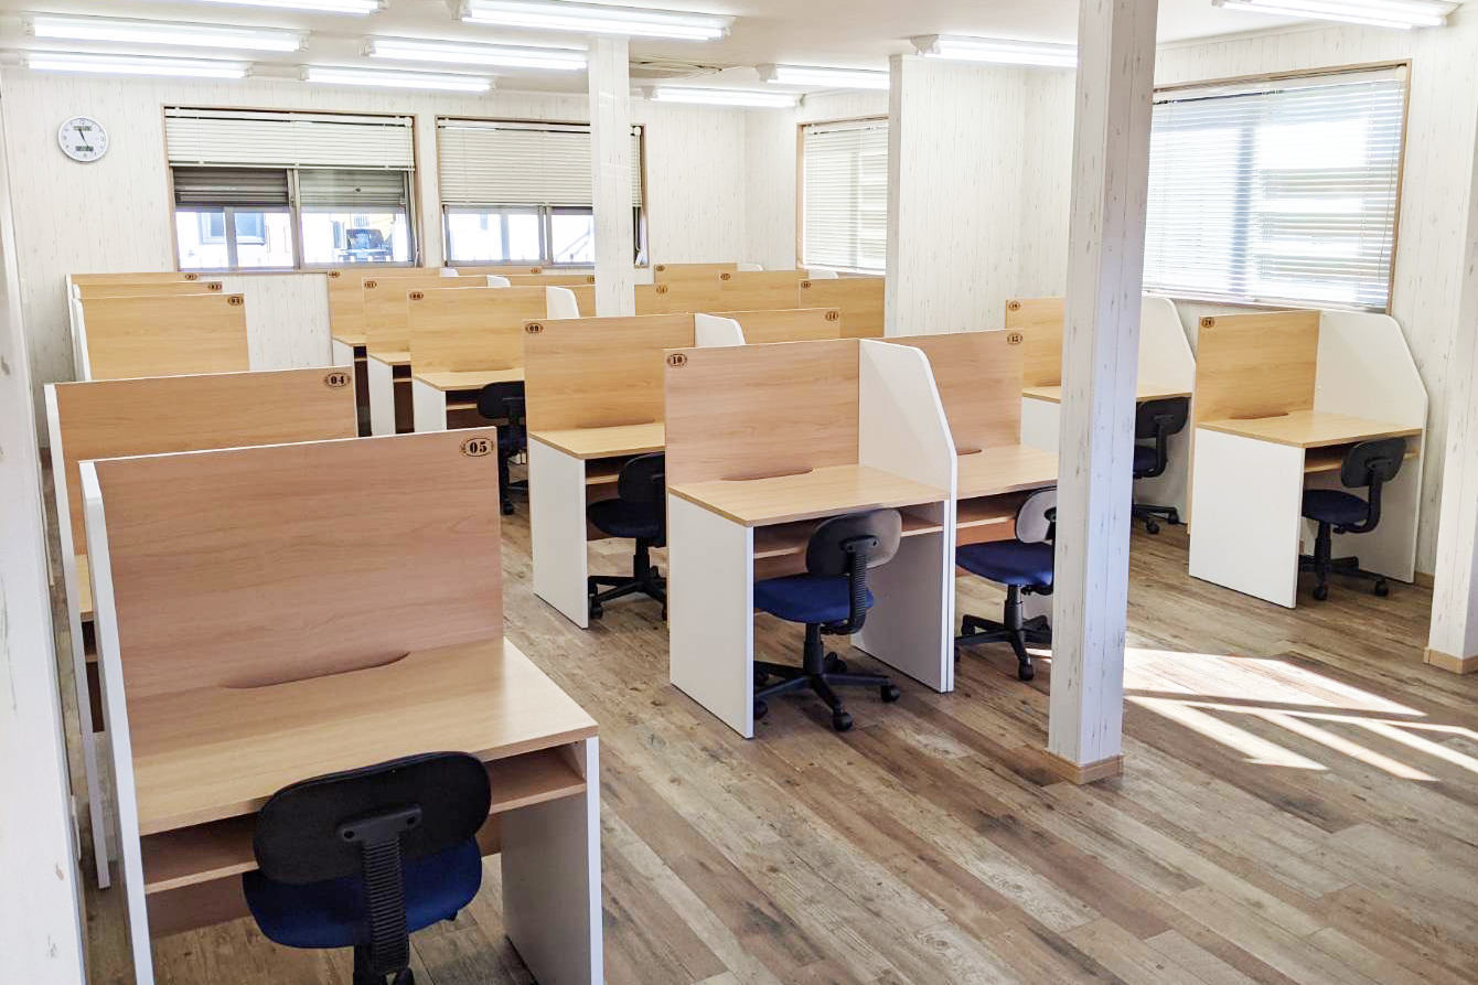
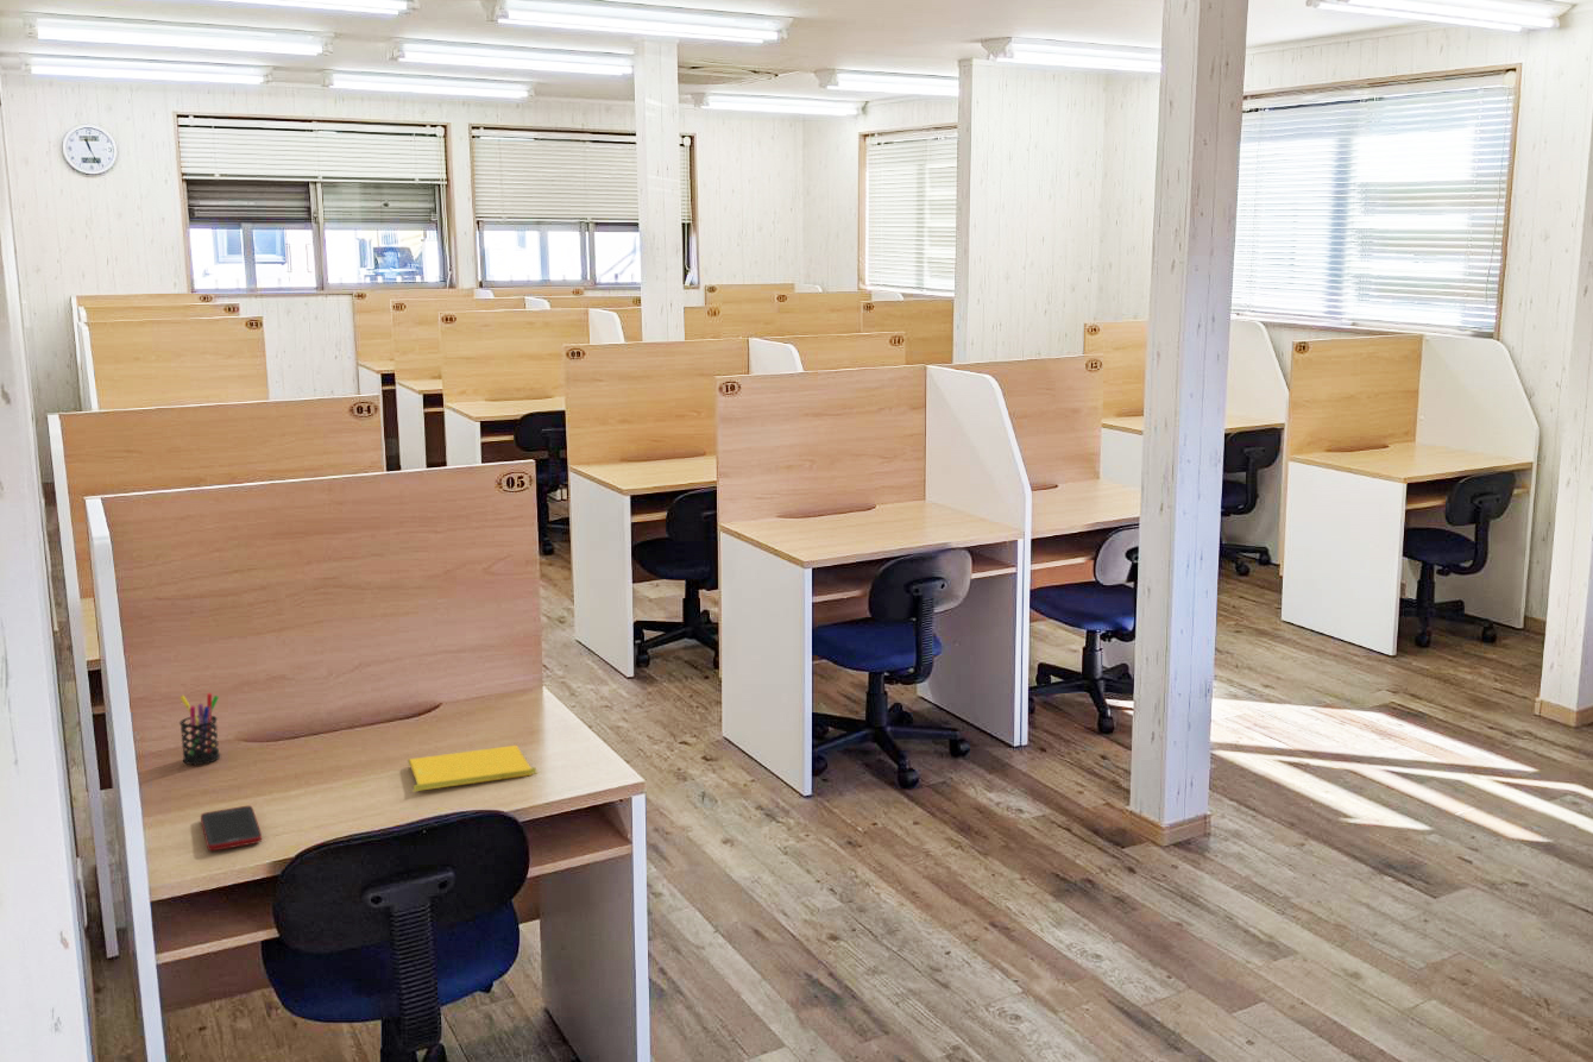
+ pen holder [178,692,221,766]
+ cell phone [200,805,263,852]
+ folder [407,744,539,793]
